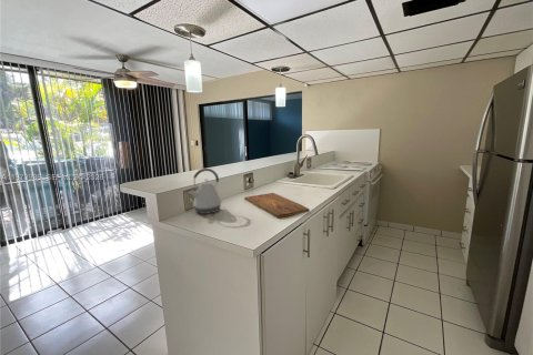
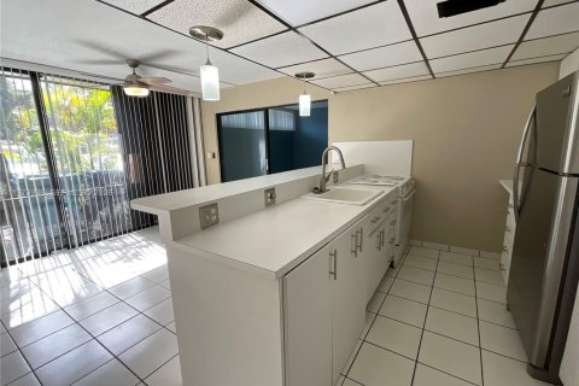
- kettle [188,168,223,215]
- cutting board [243,192,311,219]
